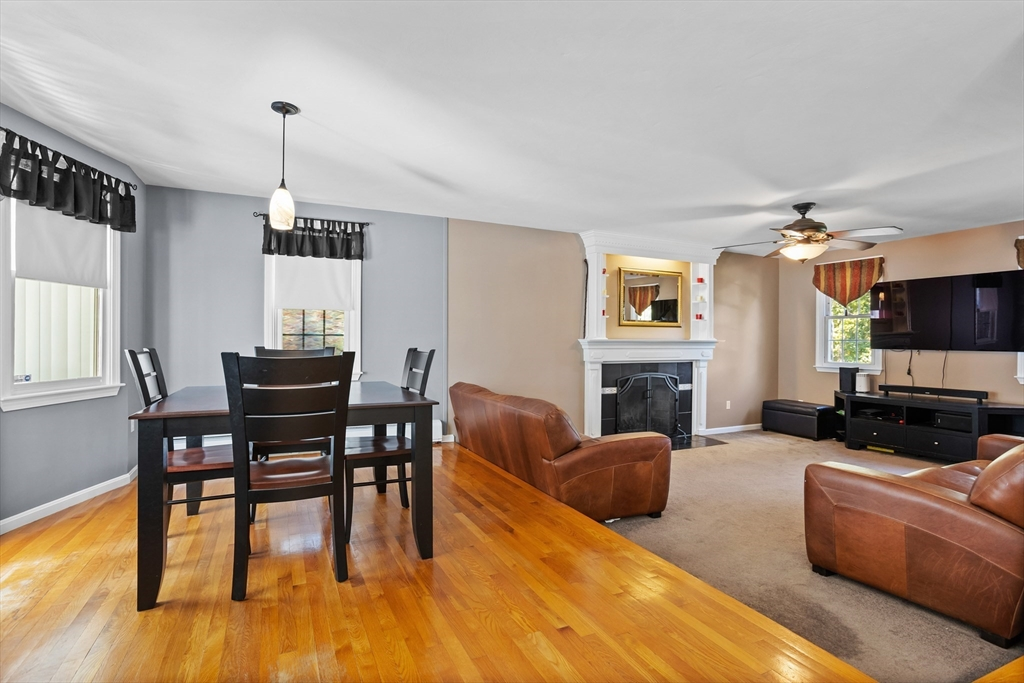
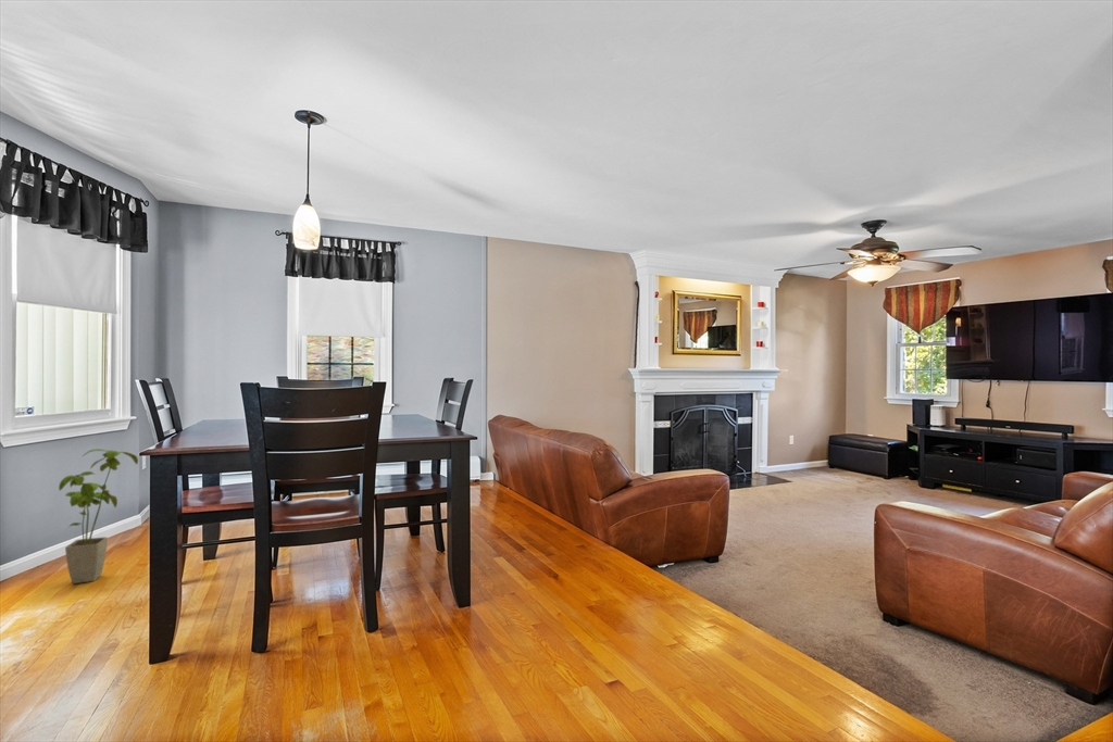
+ house plant [58,448,139,584]
